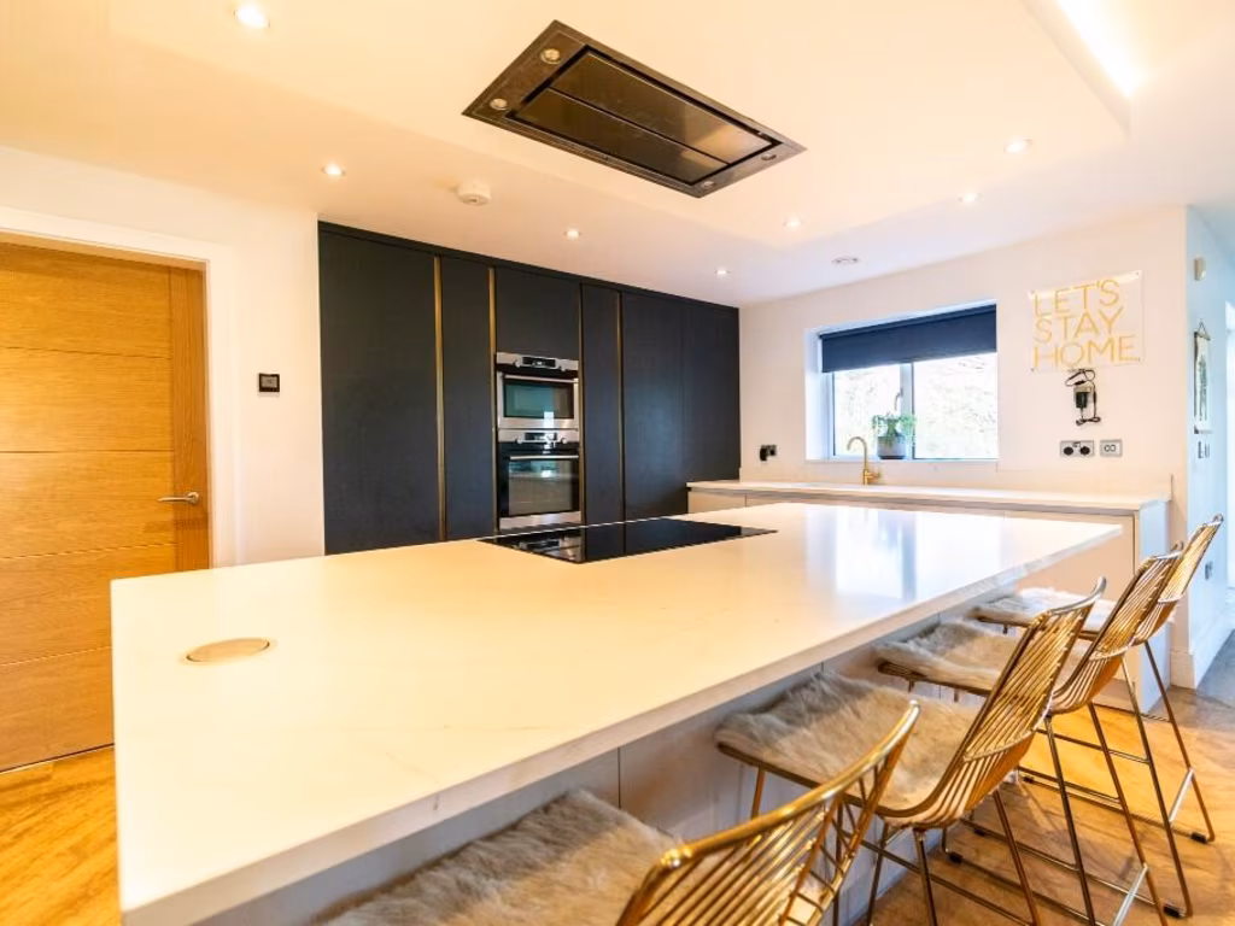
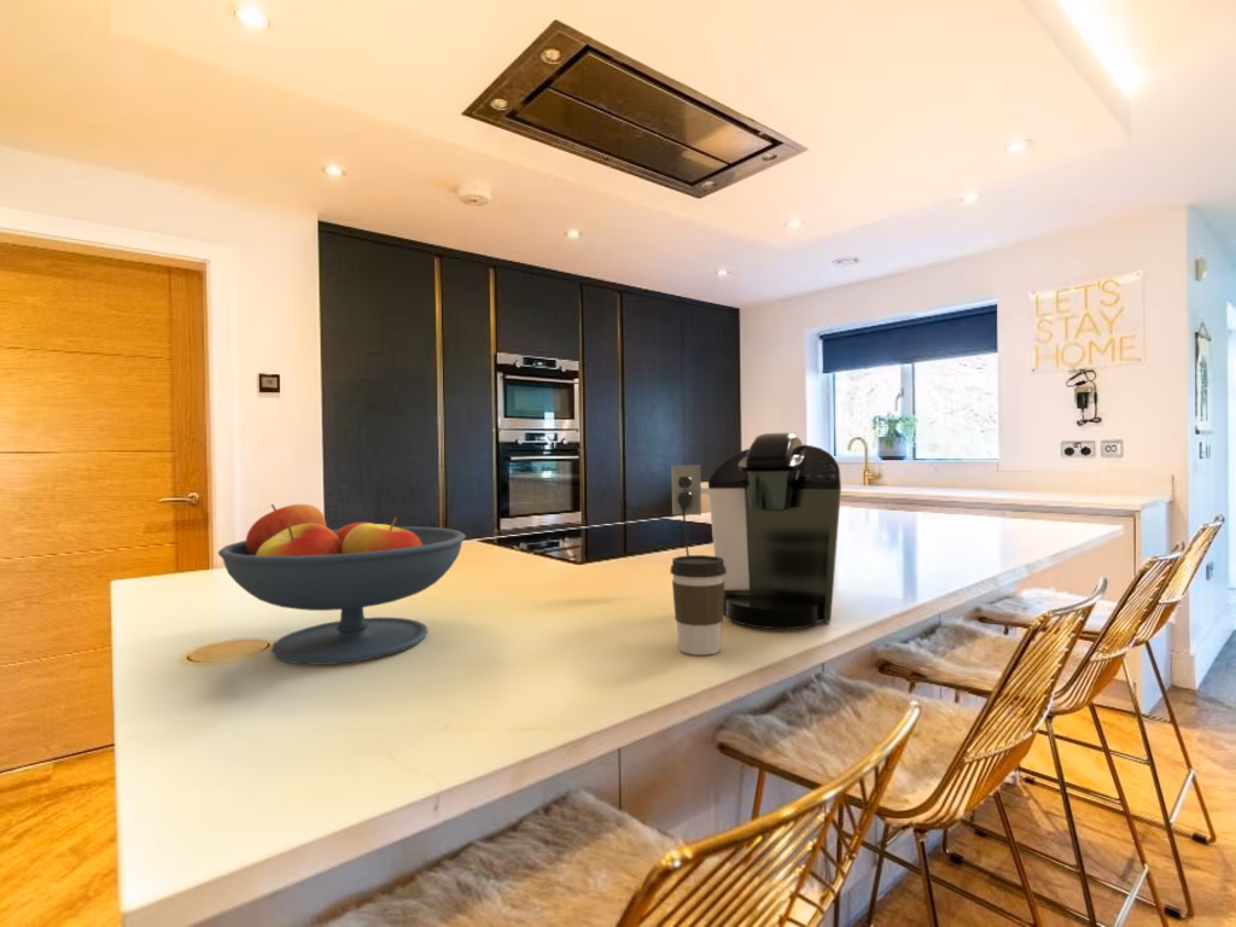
+ coffee cup [670,554,727,657]
+ fruit bowl [217,503,467,665]
+ coffee maker [671,432,843,630]
